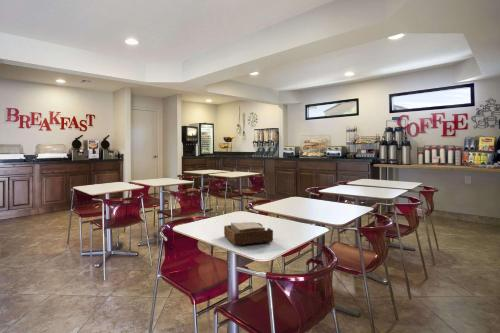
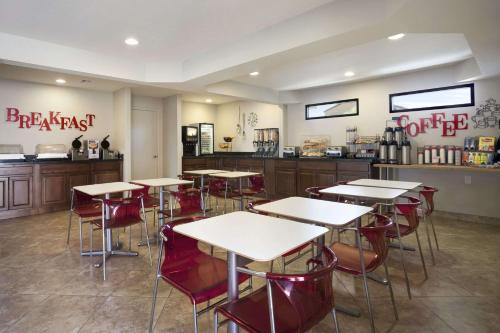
- napkin holder [223,221,274,247]
